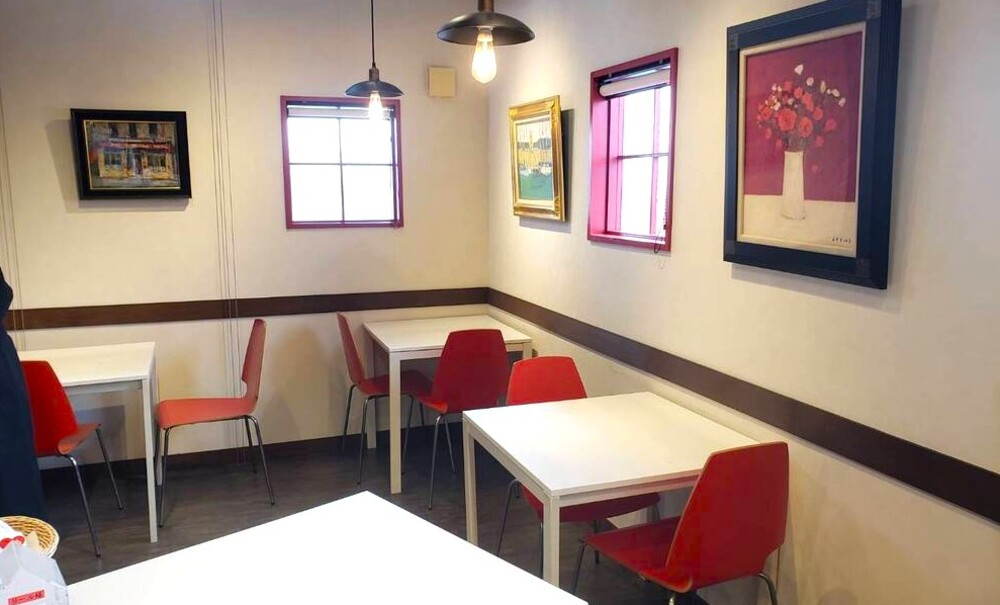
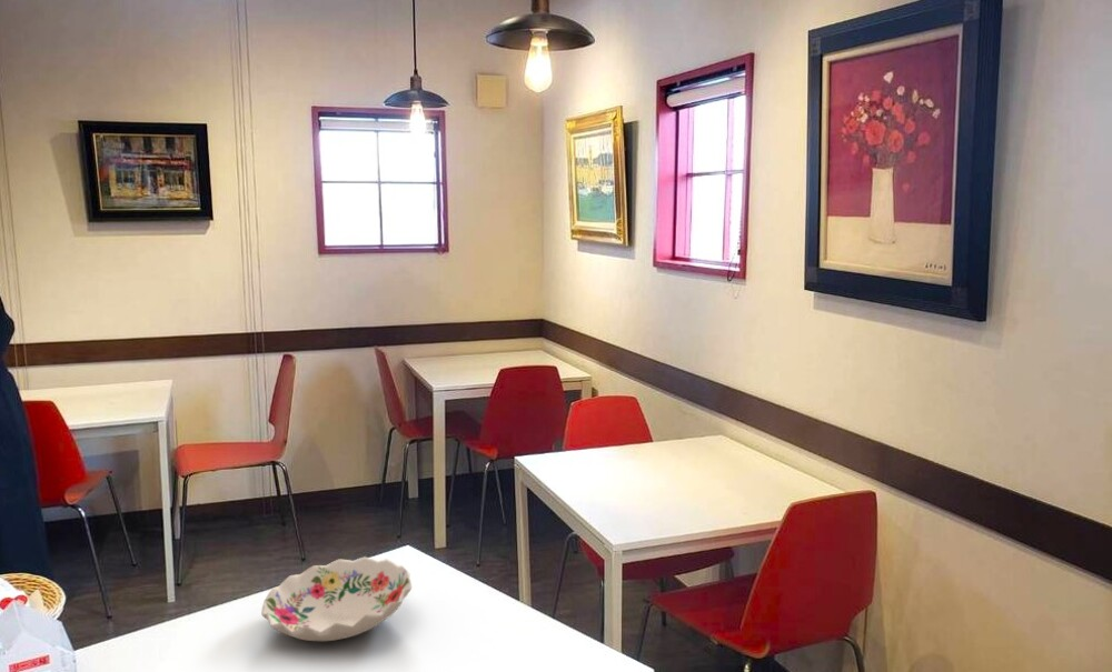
+ decorative bowl [260,555,413,642]
